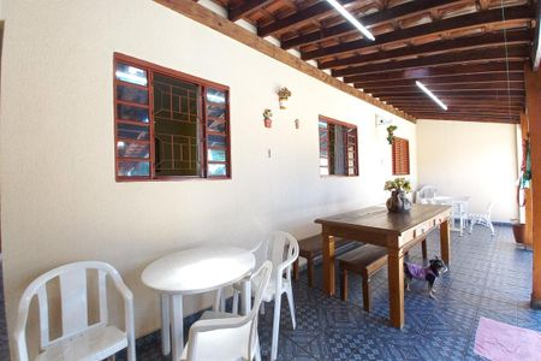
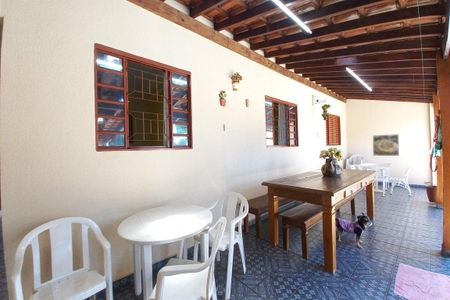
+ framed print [372,133,400,157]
